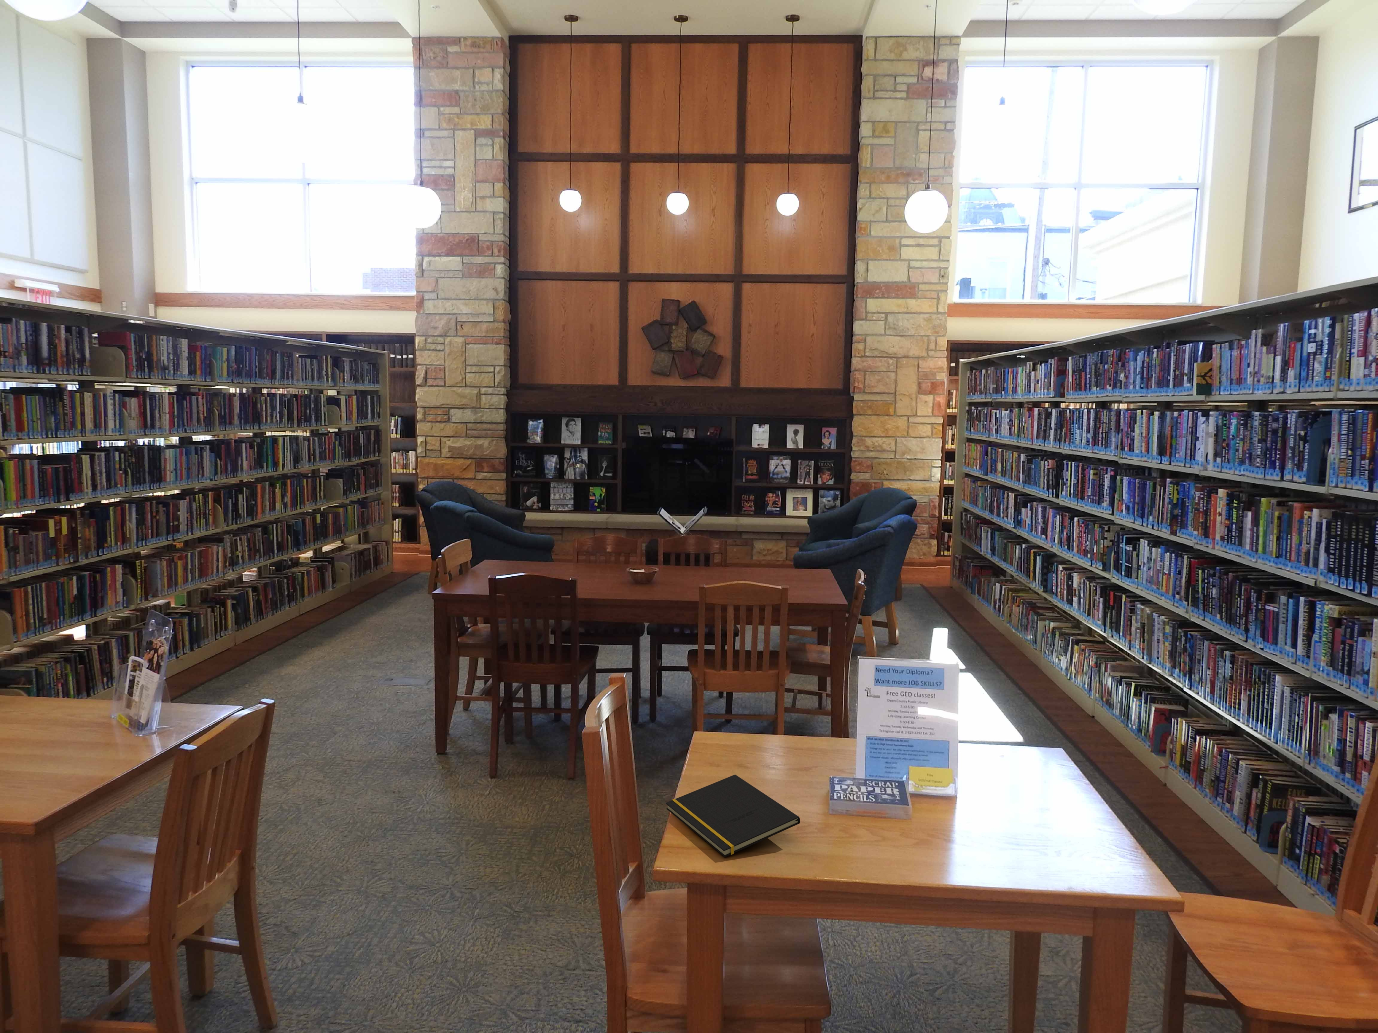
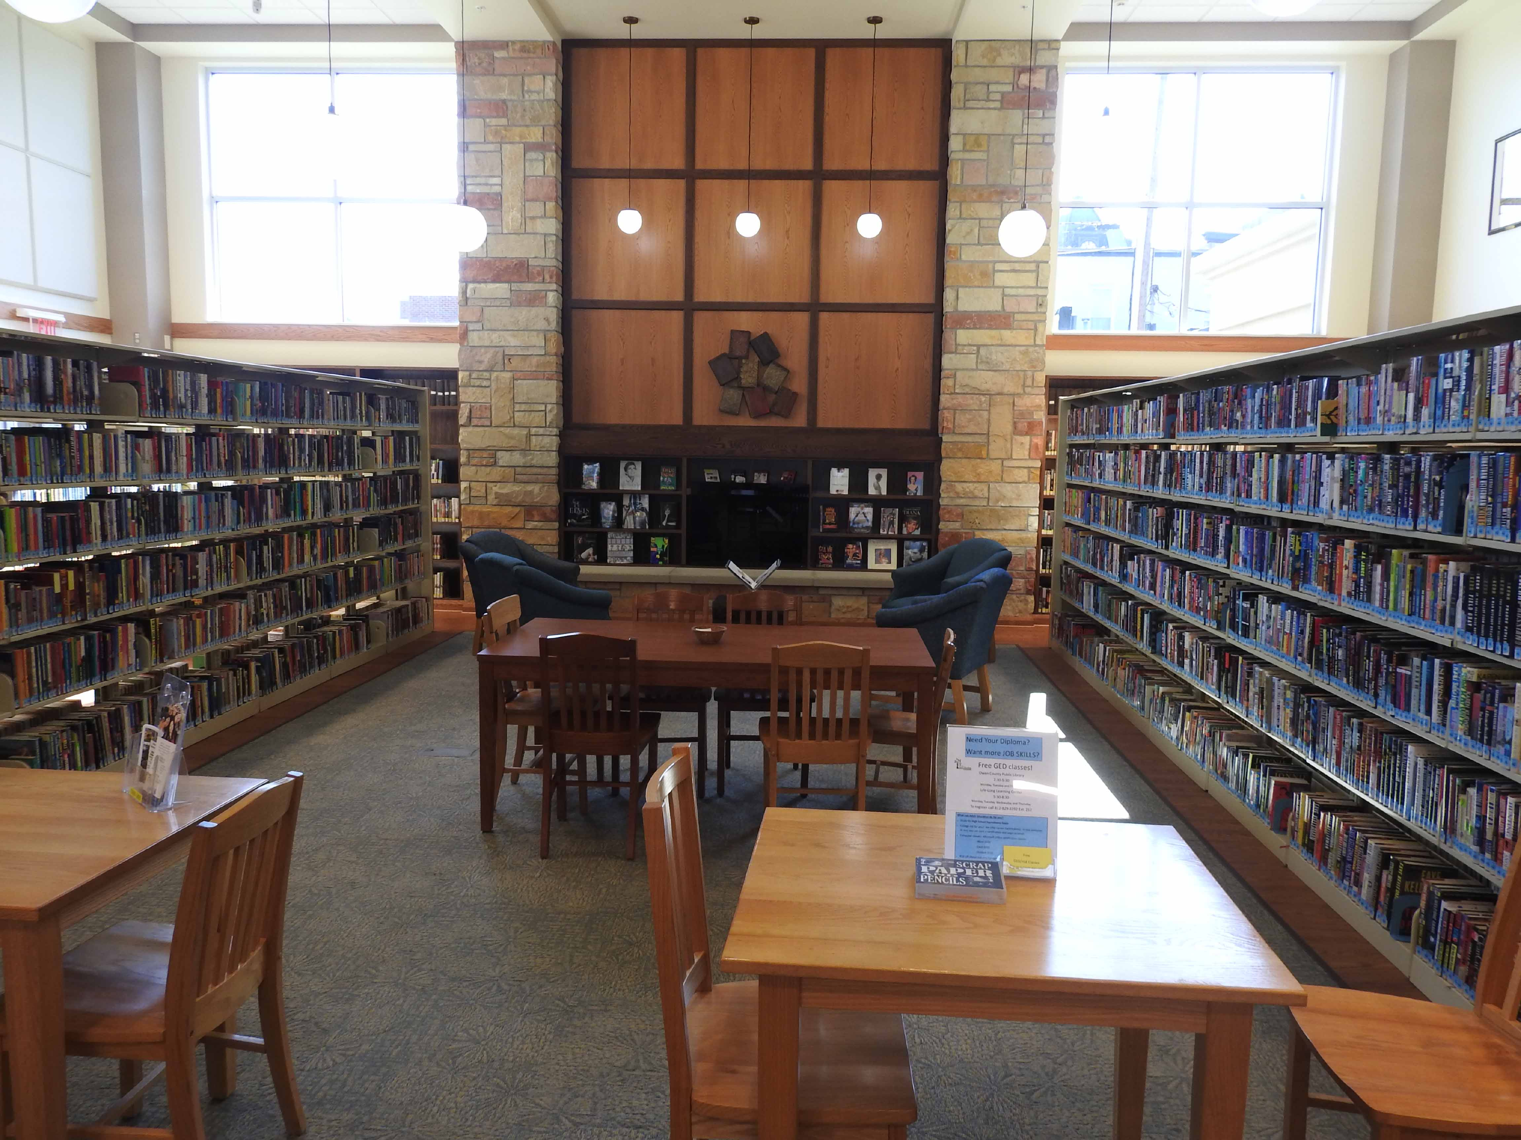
- notepad [665,775,801,857]
